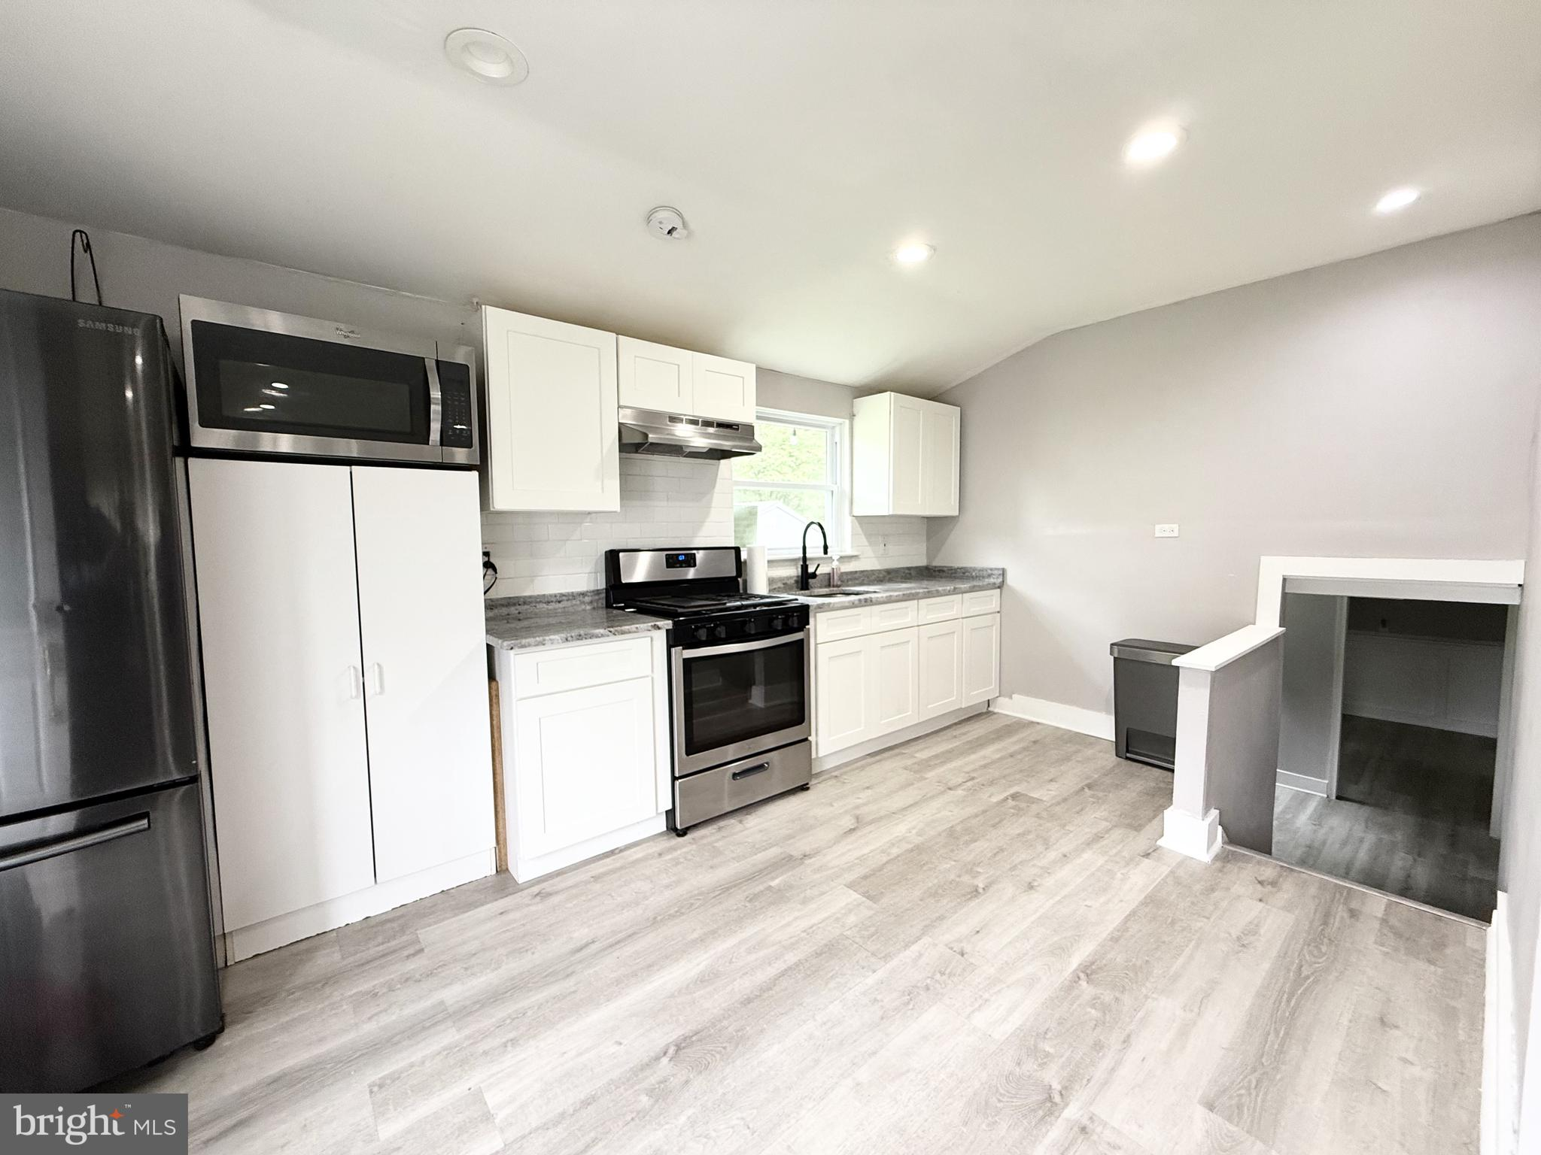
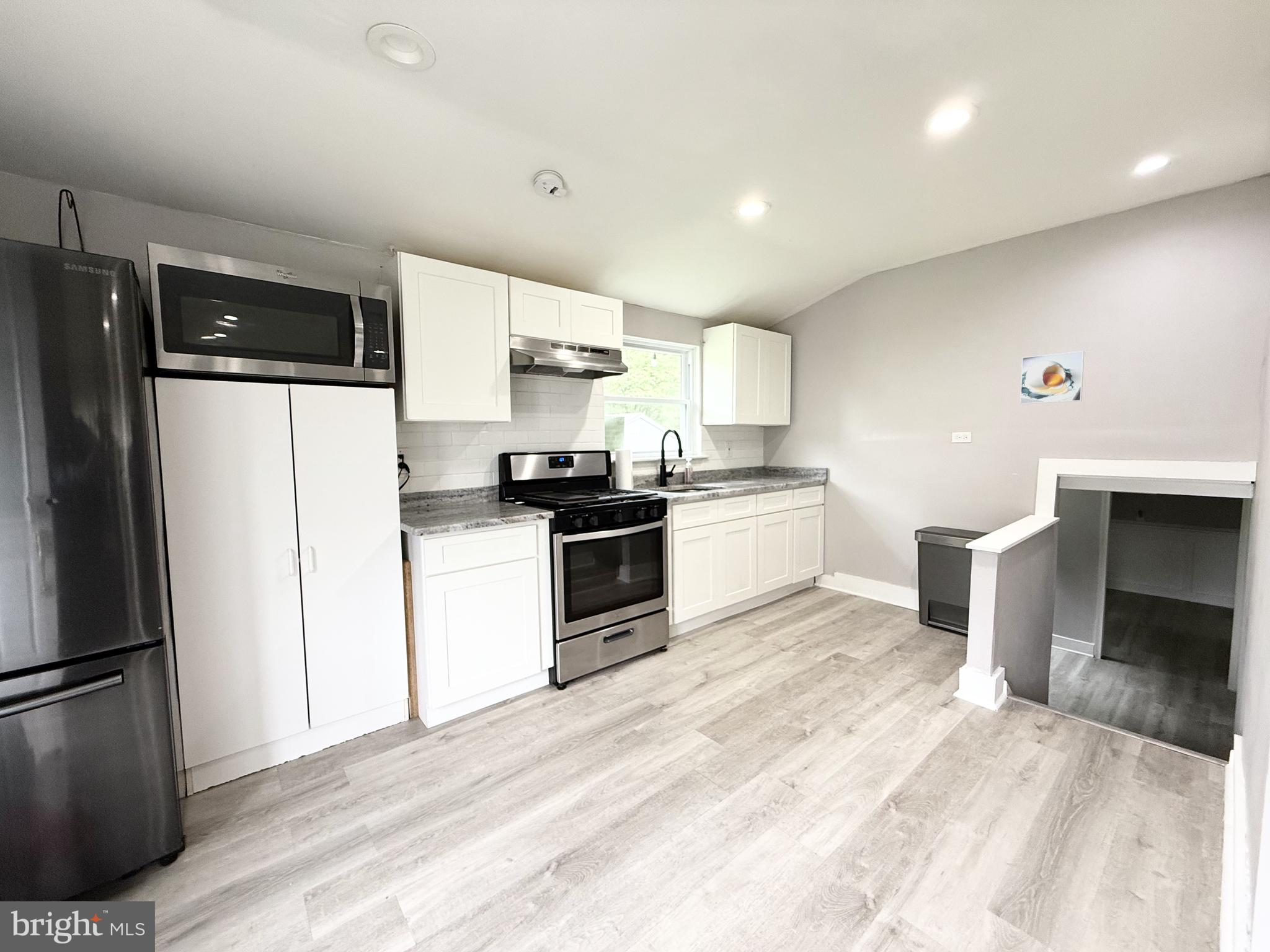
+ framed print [1019,350,1085,405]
